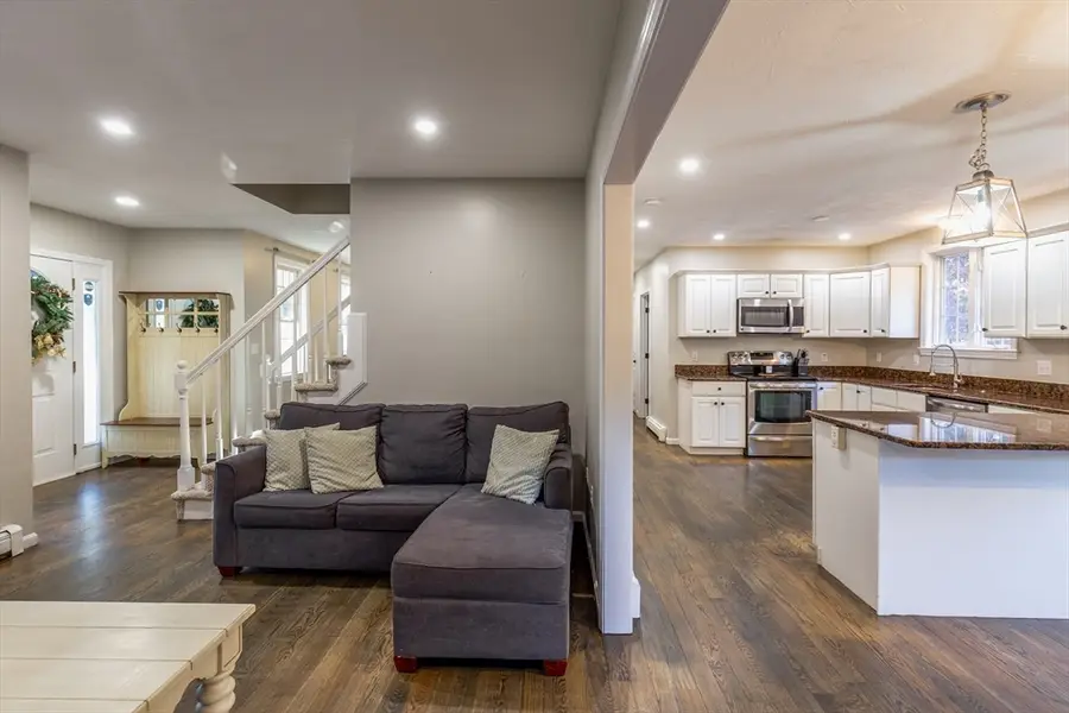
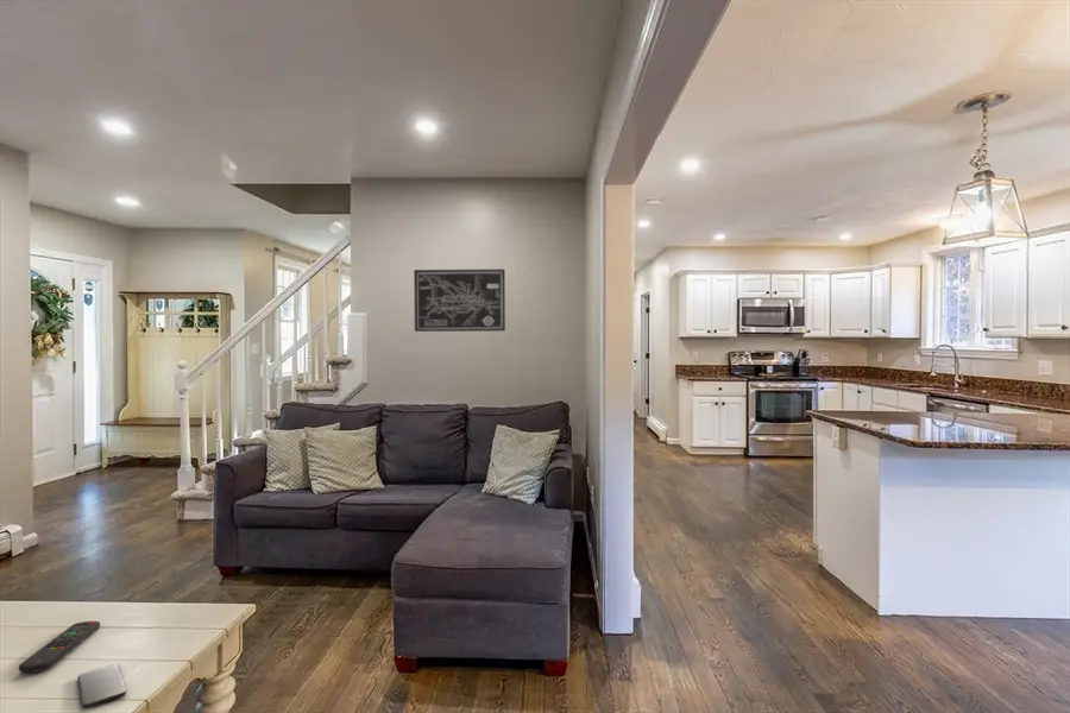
+ remote control [18,620,101,674]
+ smartphone [76,663,127,709]
+ wall art [413,269,506,333]
